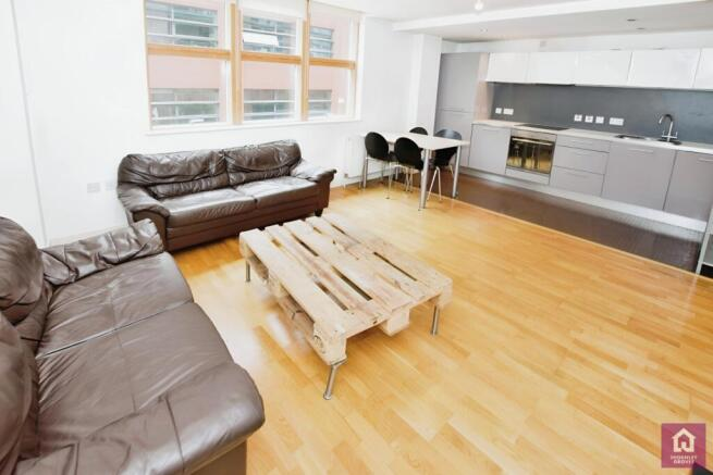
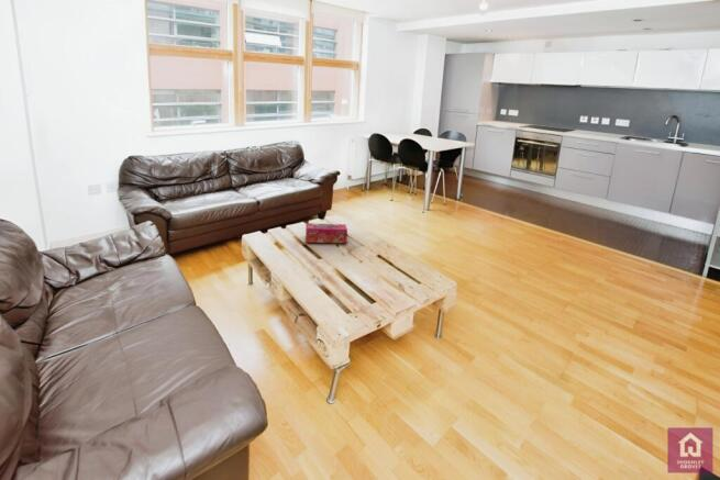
+ tissue box [304,222,348,244]
